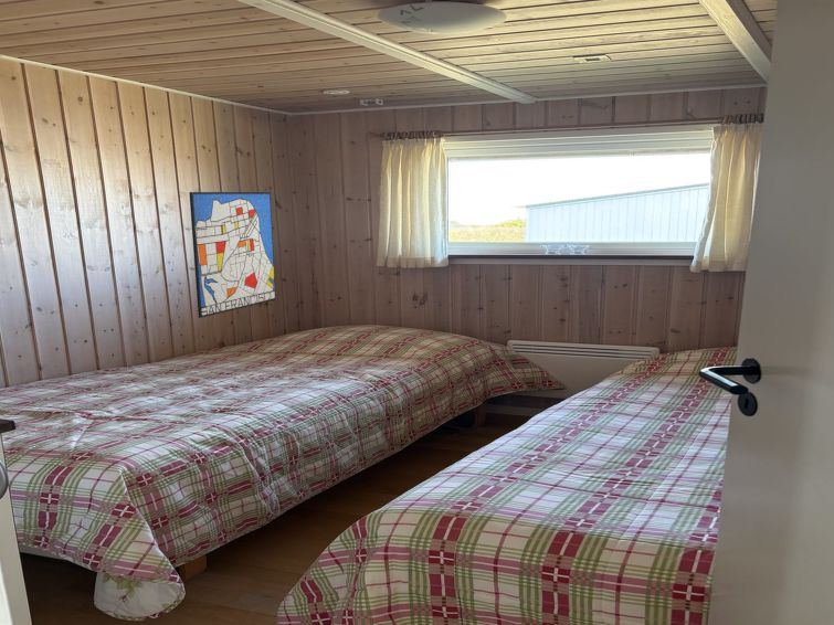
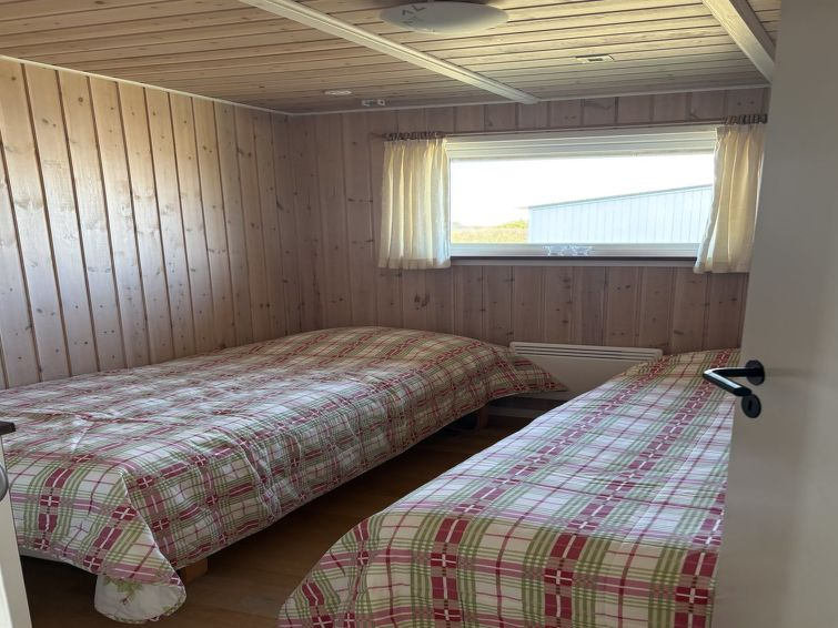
- wall art [188,191,277,319]
